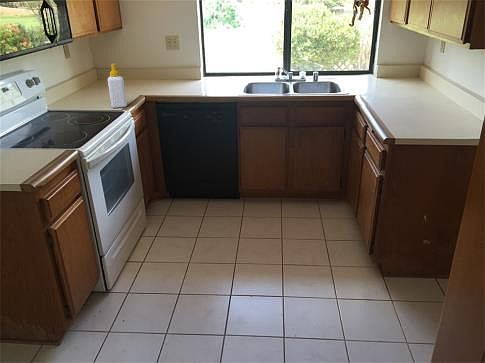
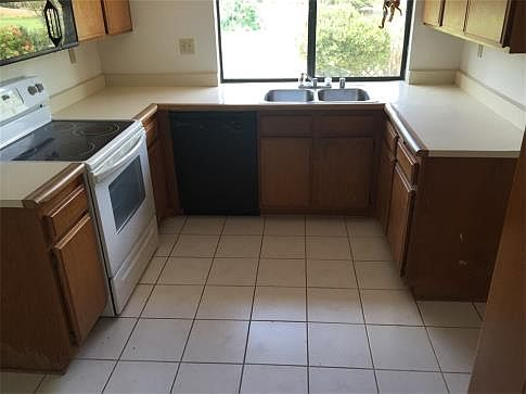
- soap bottle [107,63,128,109]
